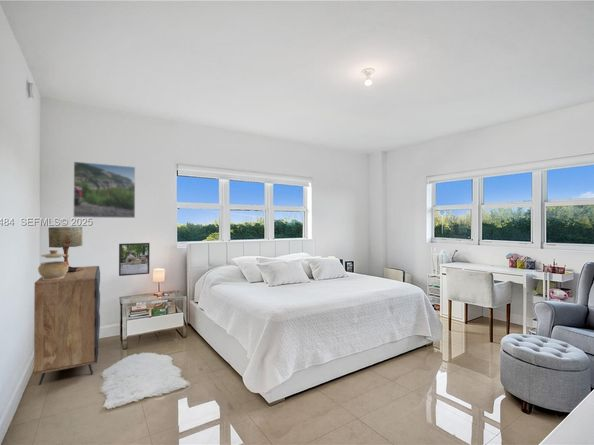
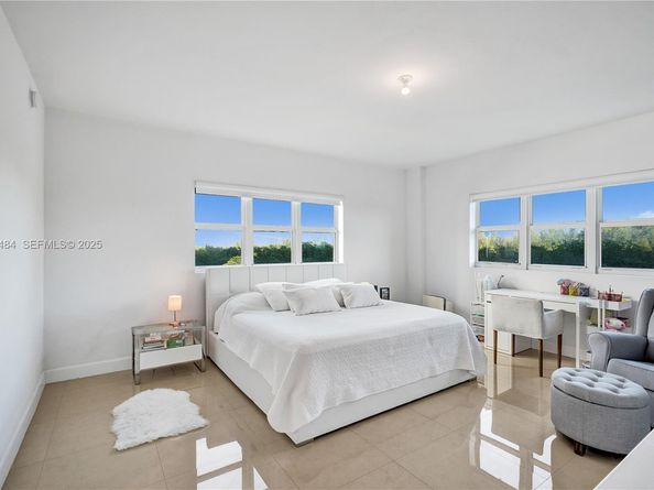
- ceramic pot [37,249,68,280]
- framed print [72,161,136,219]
- dresser [33,265,101,386]
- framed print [118,242,151,277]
- table lamp [47,226,84,272]
